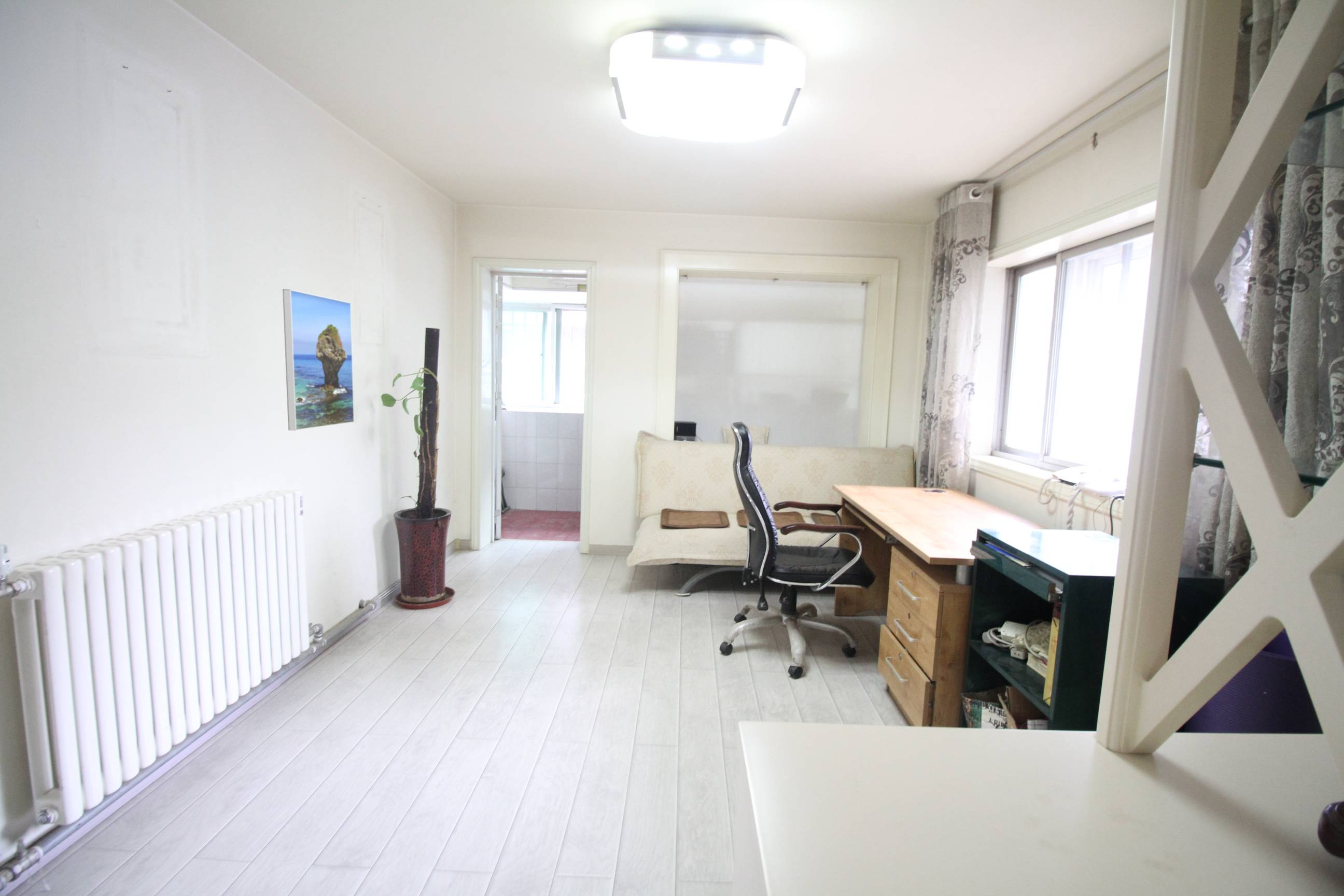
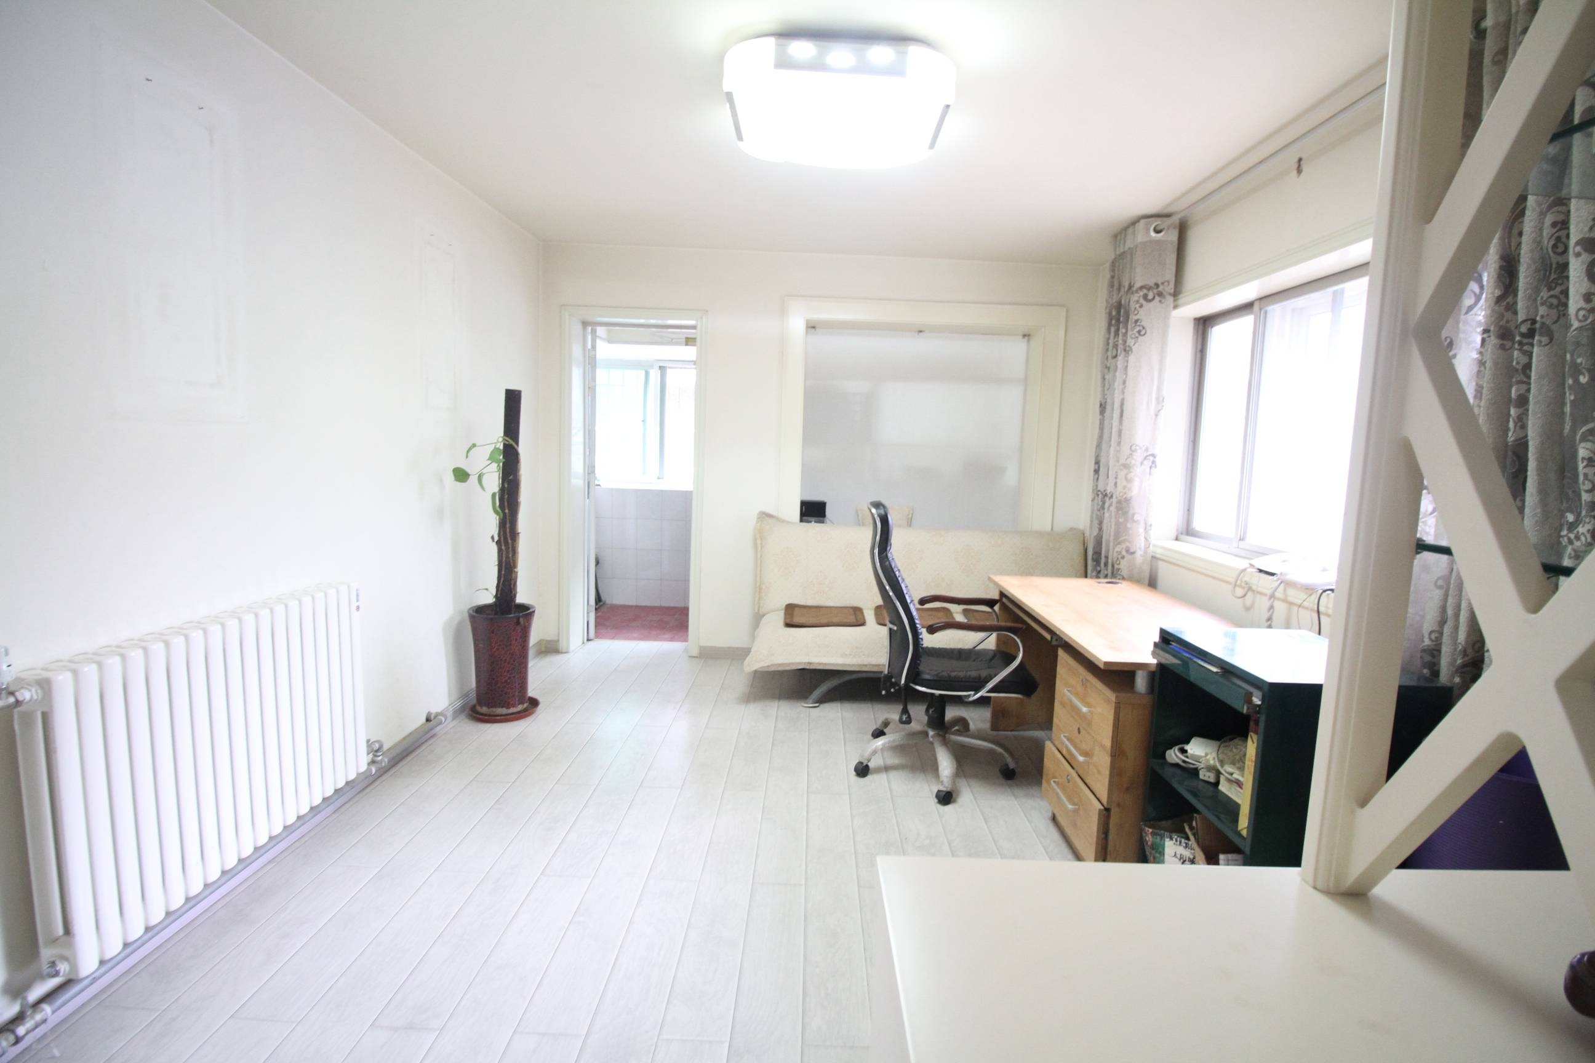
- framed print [282,288,355,431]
